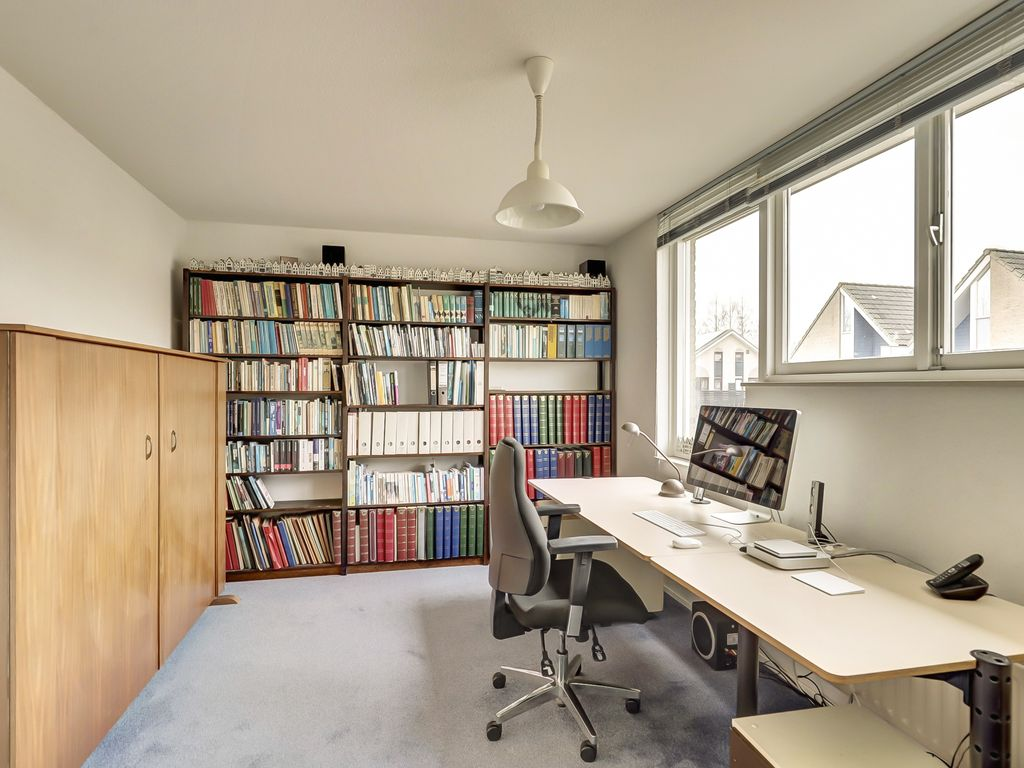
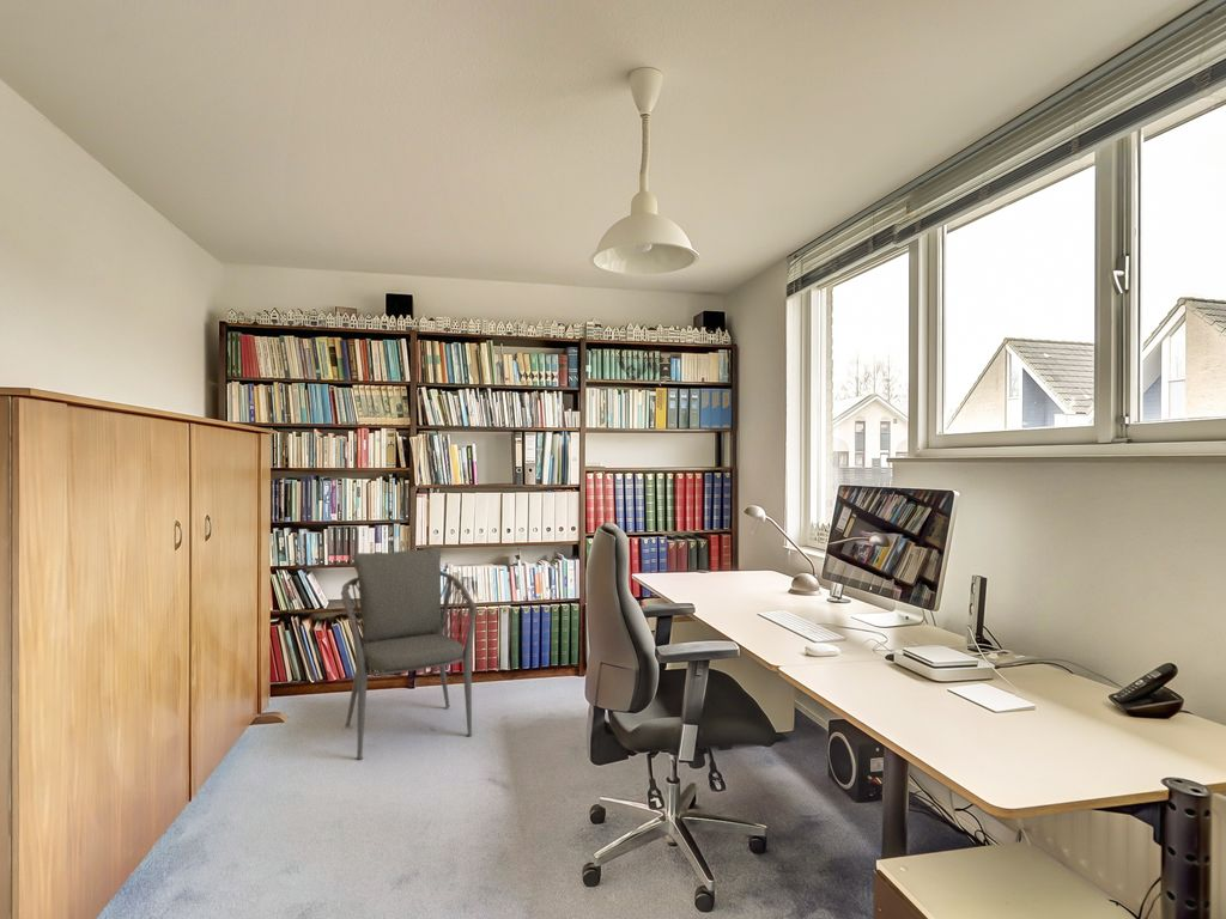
+ armchair [340,544,478,761]
